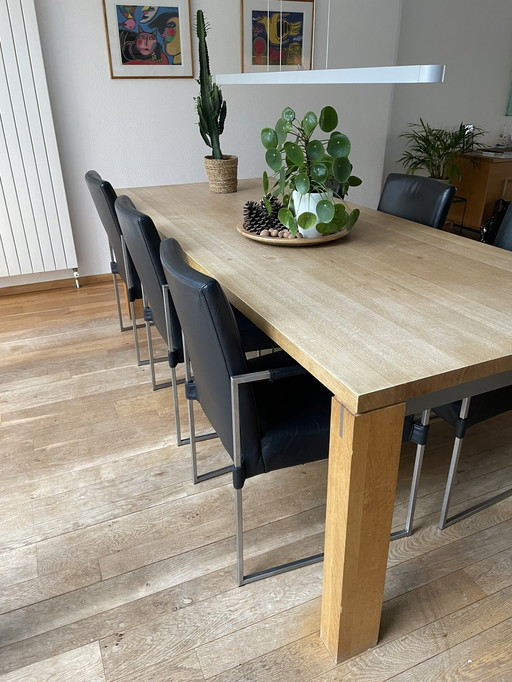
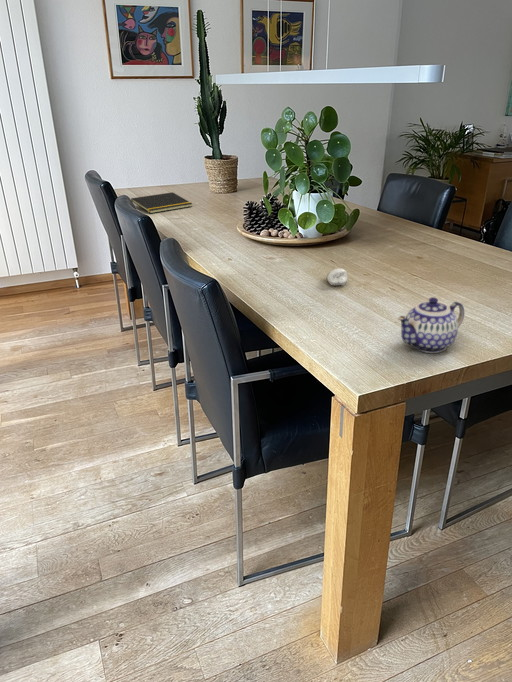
+ teapot [397,296,465,354]
+ tooth [325,268,348,286]
+ notepad [130,191,193,214]
